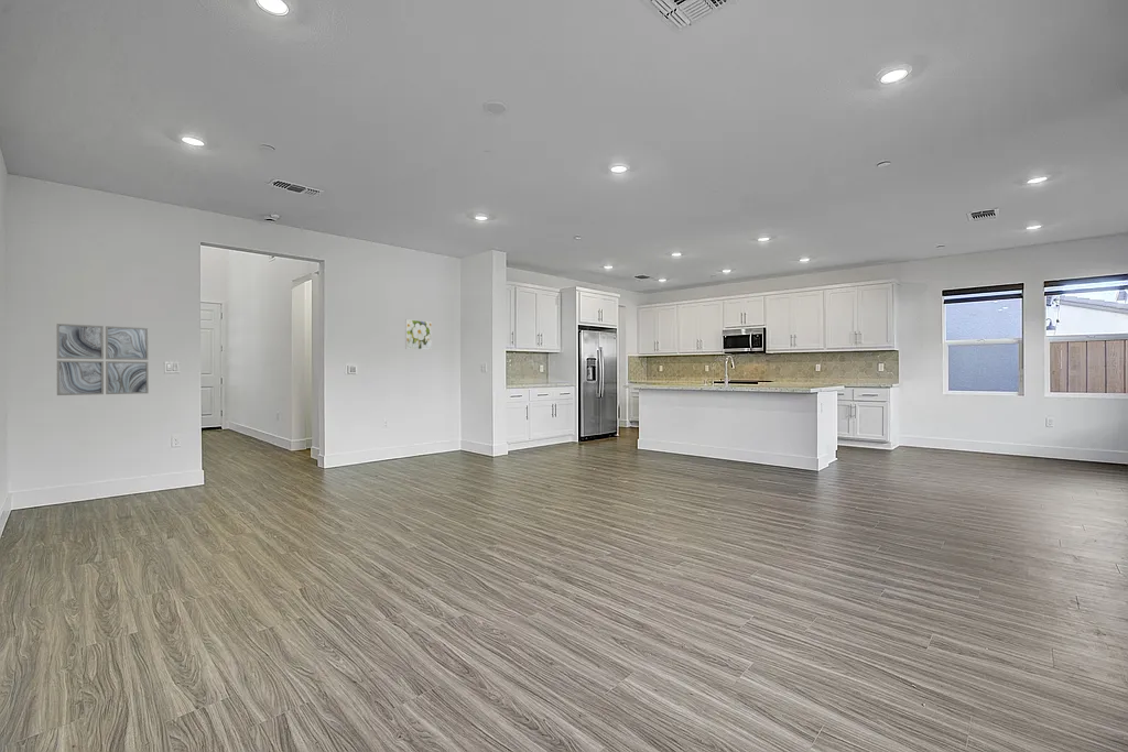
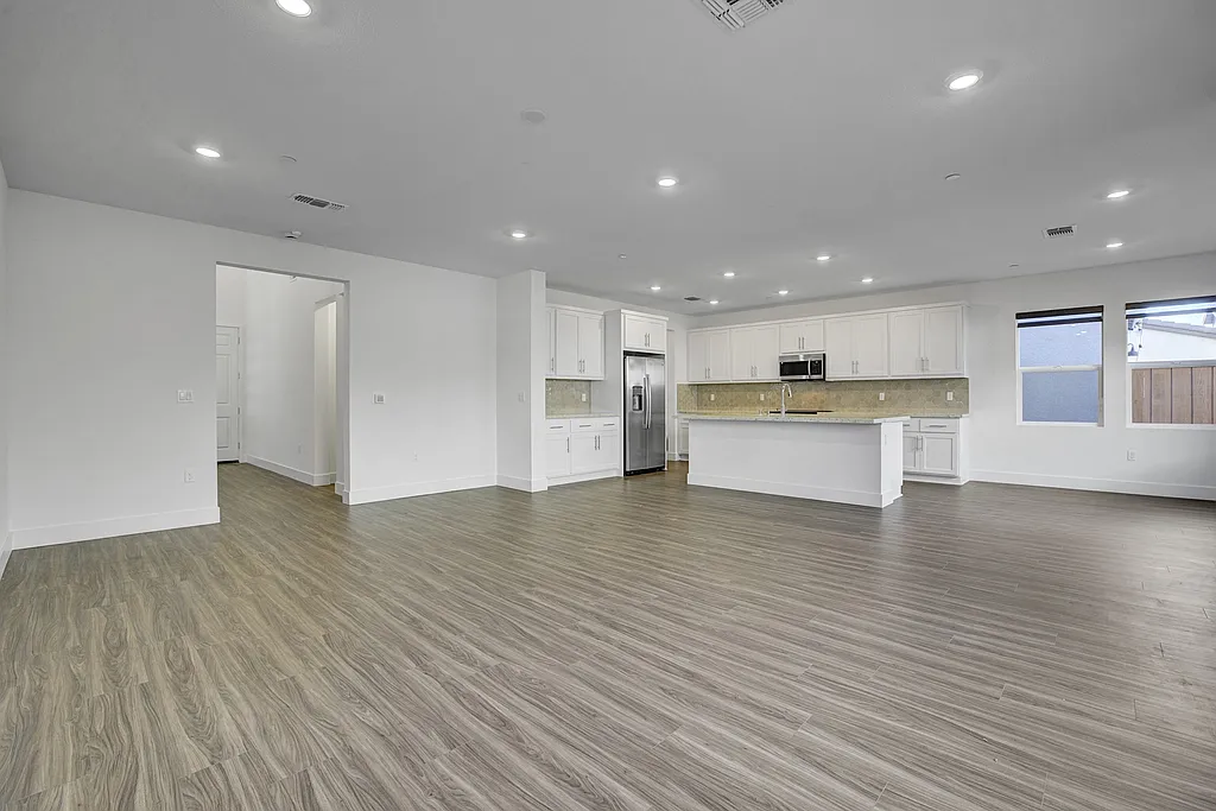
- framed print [404,318,433,351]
- wall art [55,323,150,396]
